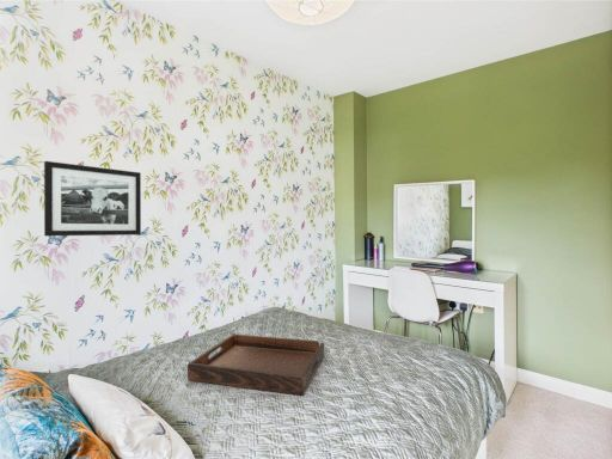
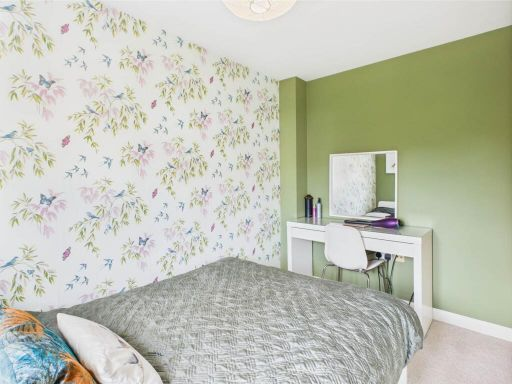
- picture frame [43,160,142,237]
- serving tray [186,332,325,397]
